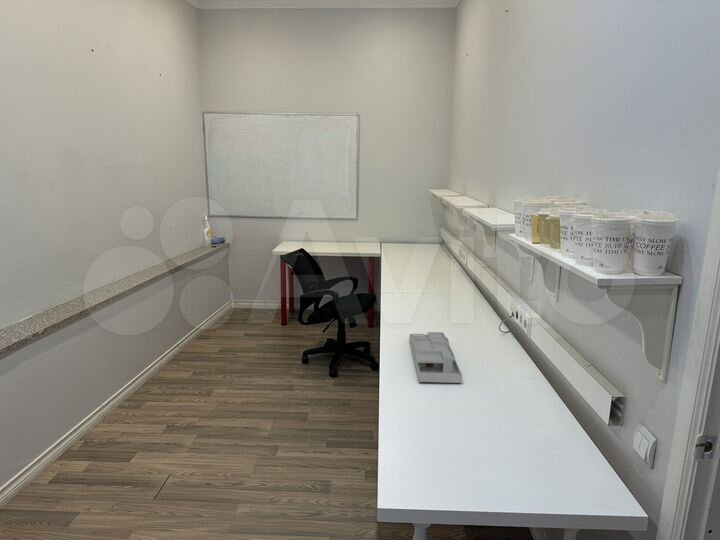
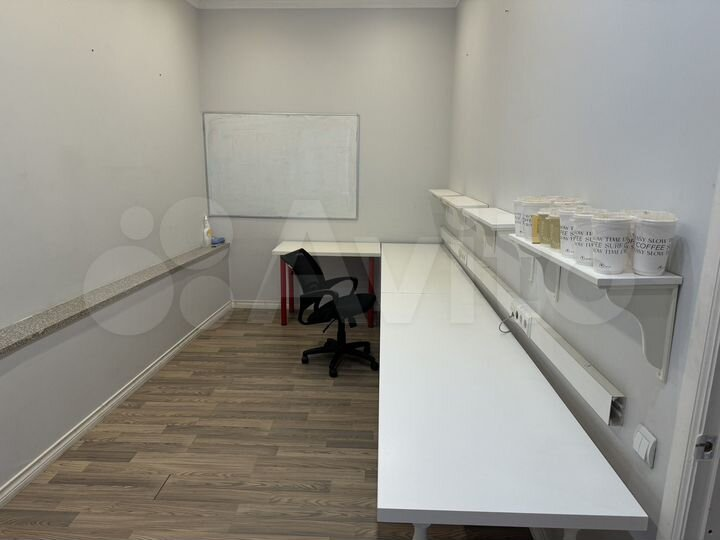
- desk organizer [408,331,463,384]
